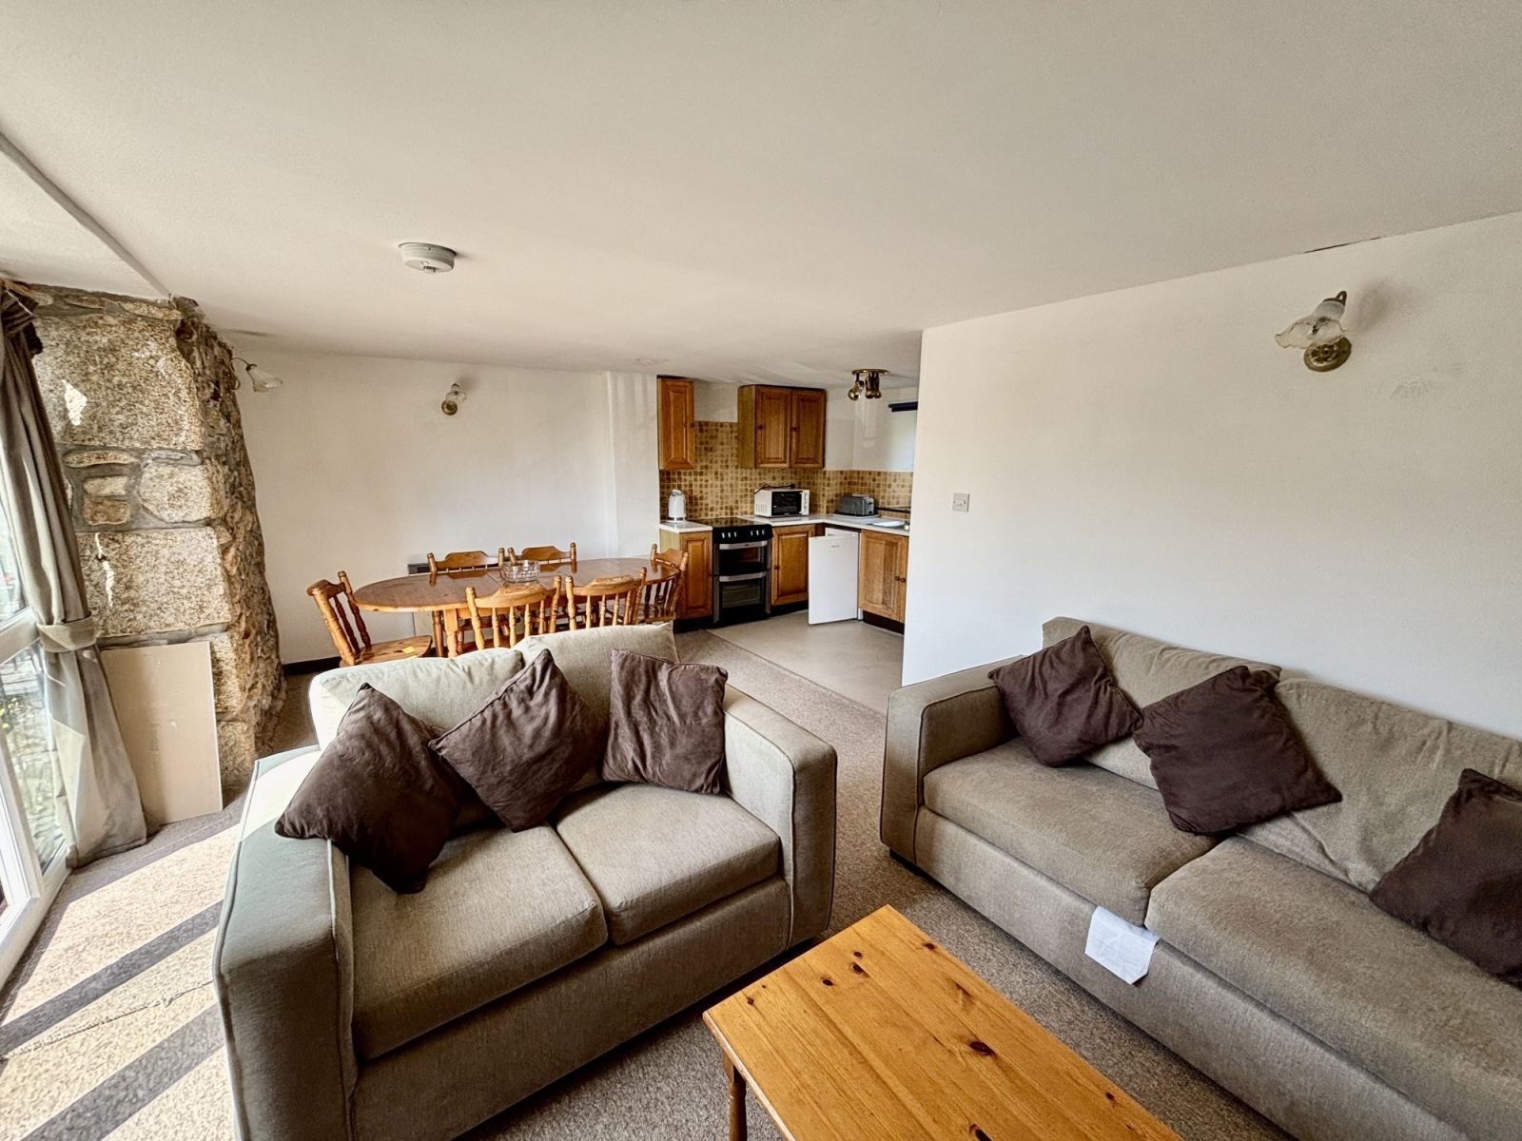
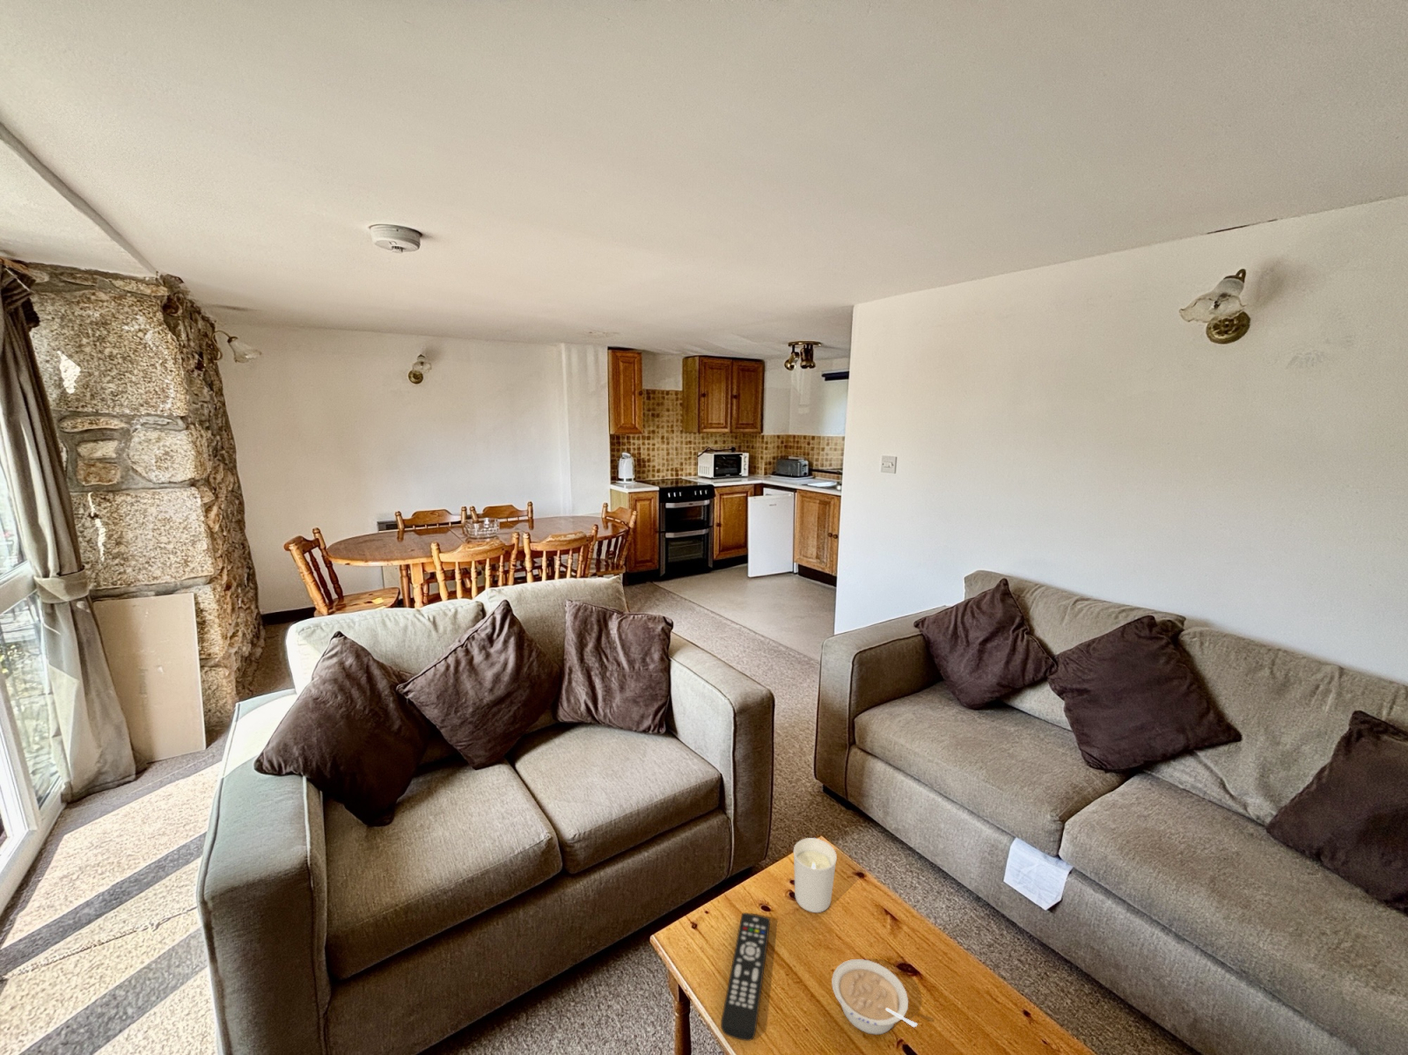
+ candle holder [793,837,838,913]
+ remote control [720,912,771,1042]
+ legume [830,959,919,1036]
